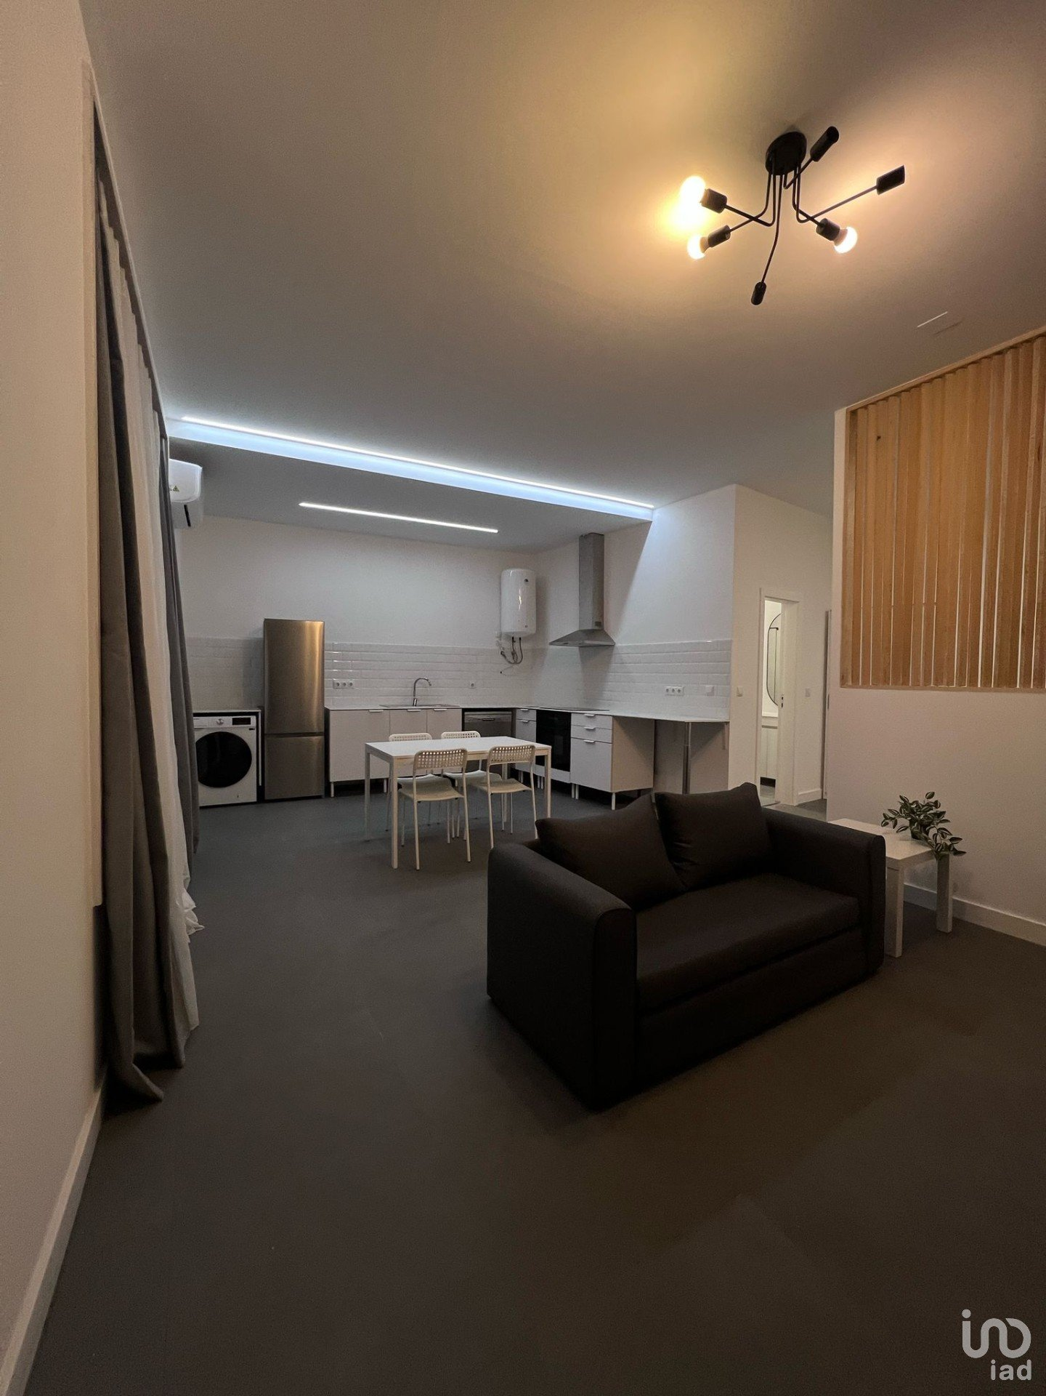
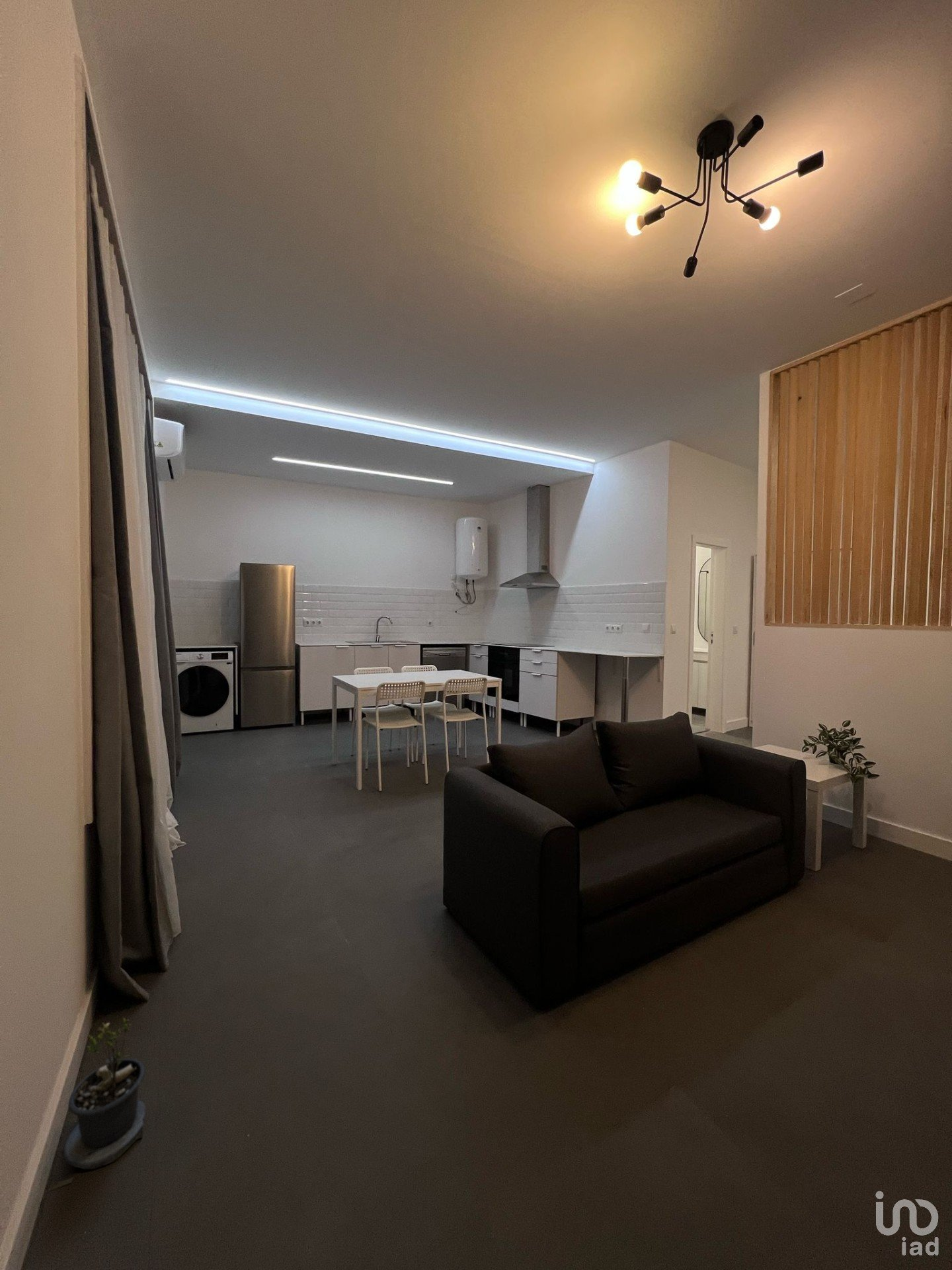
+ potted plant [49,1017,147,1192]
